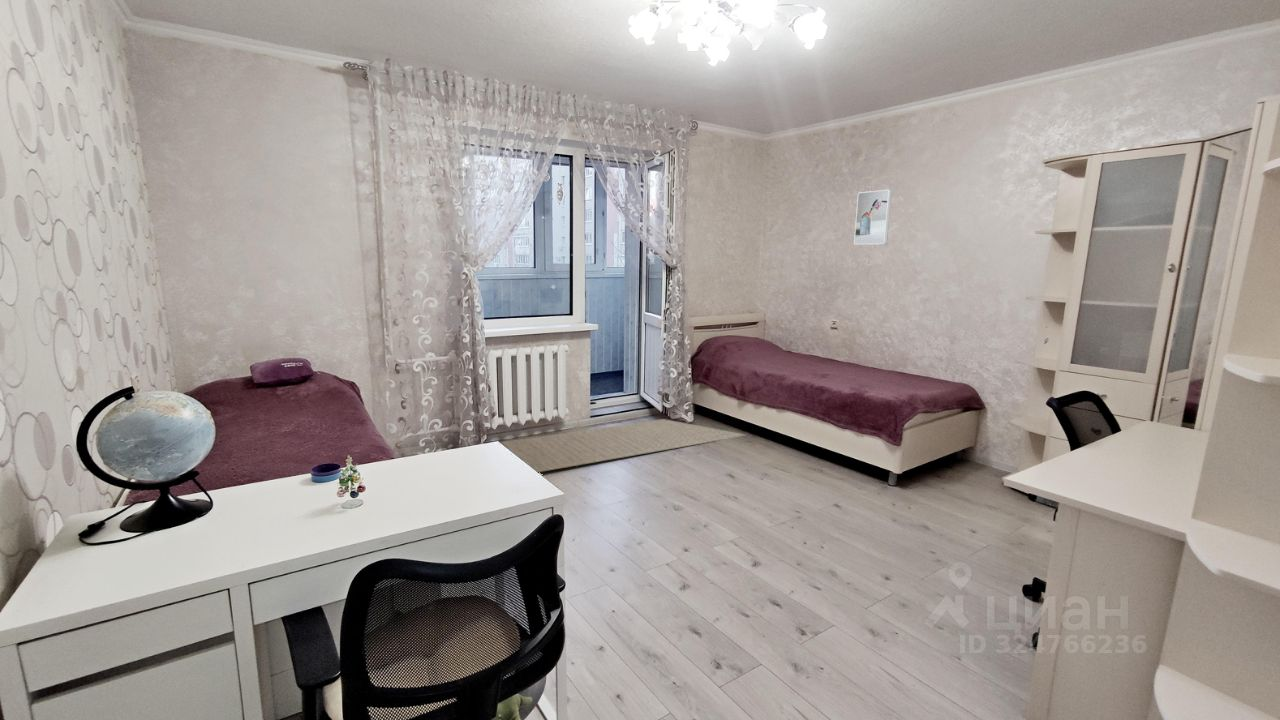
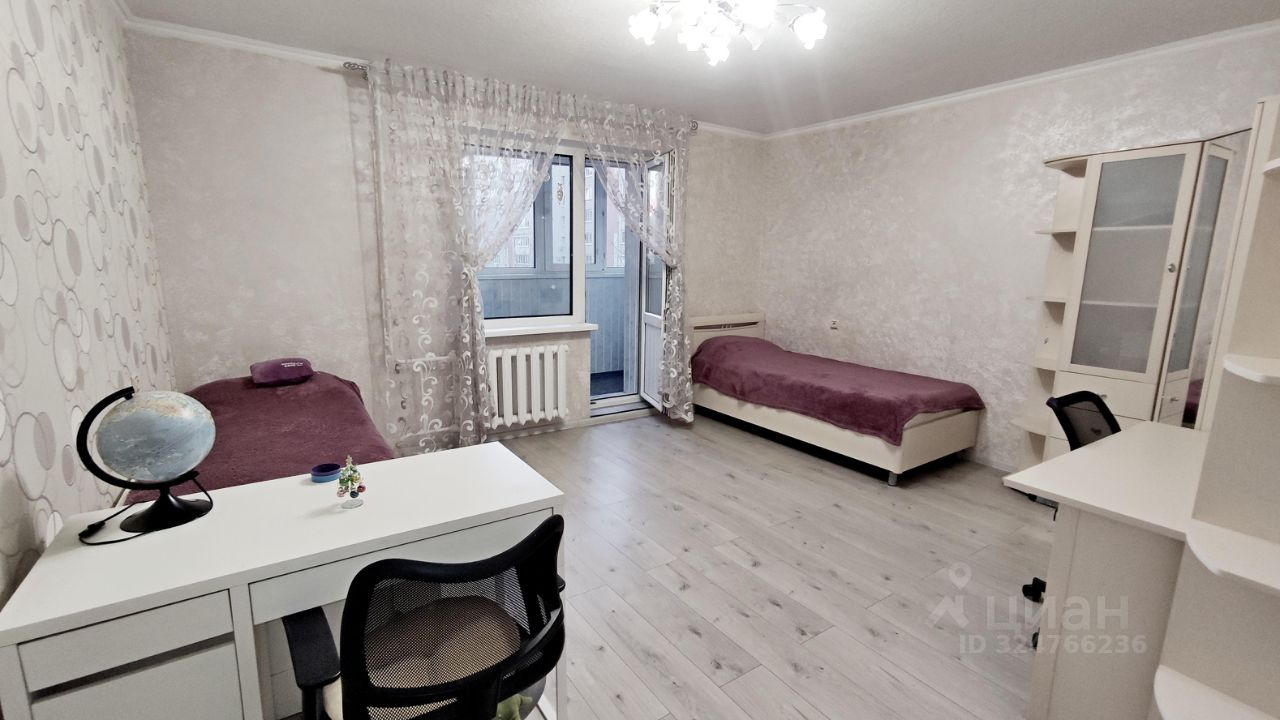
- rug [500,418,746,473]
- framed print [853,188,893,246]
